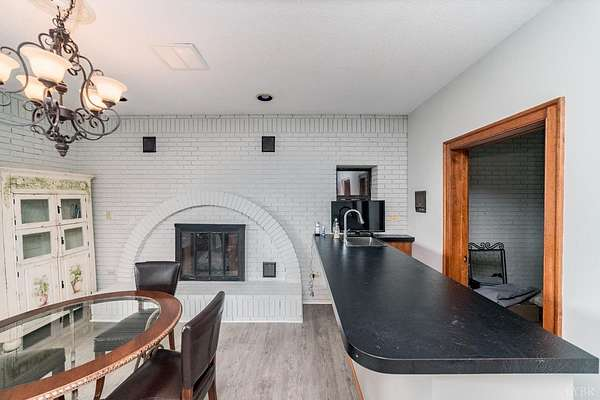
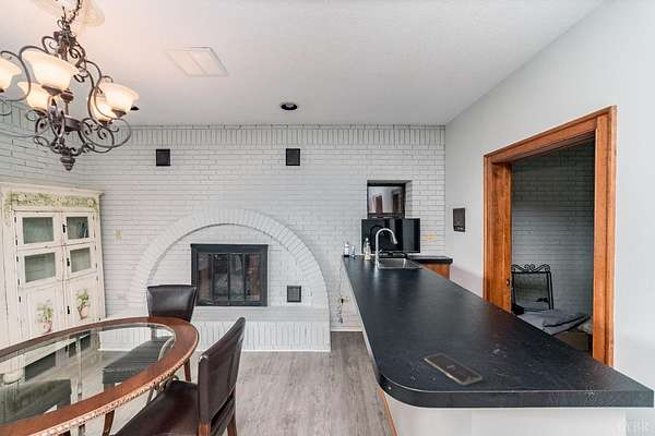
+ smartphone [424,352,484,387]
